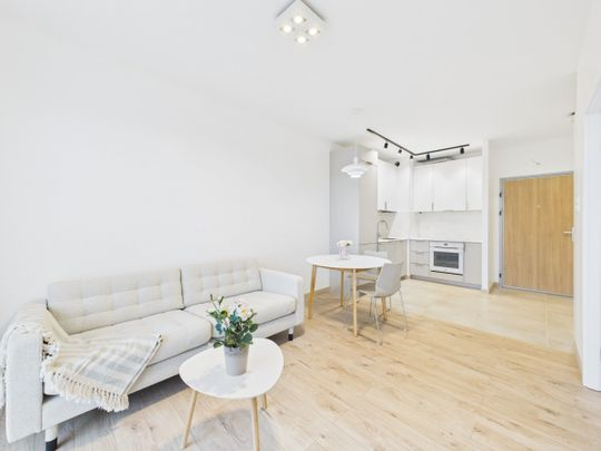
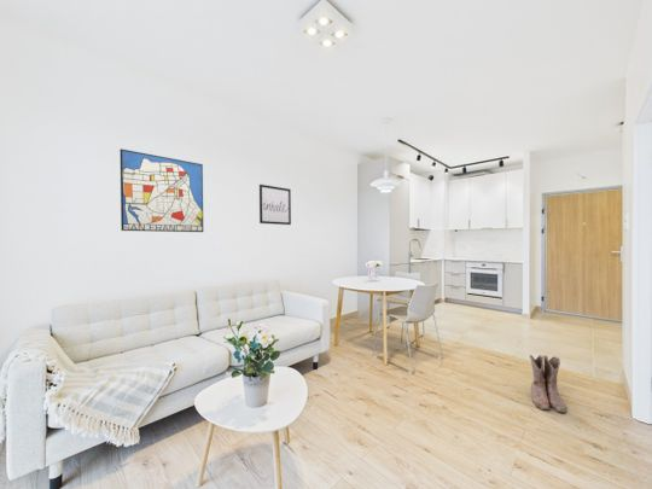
+ boots [529,354,567,414]
+ wall art [258,184,292,226]
+ wall art [118,147,204,233]
